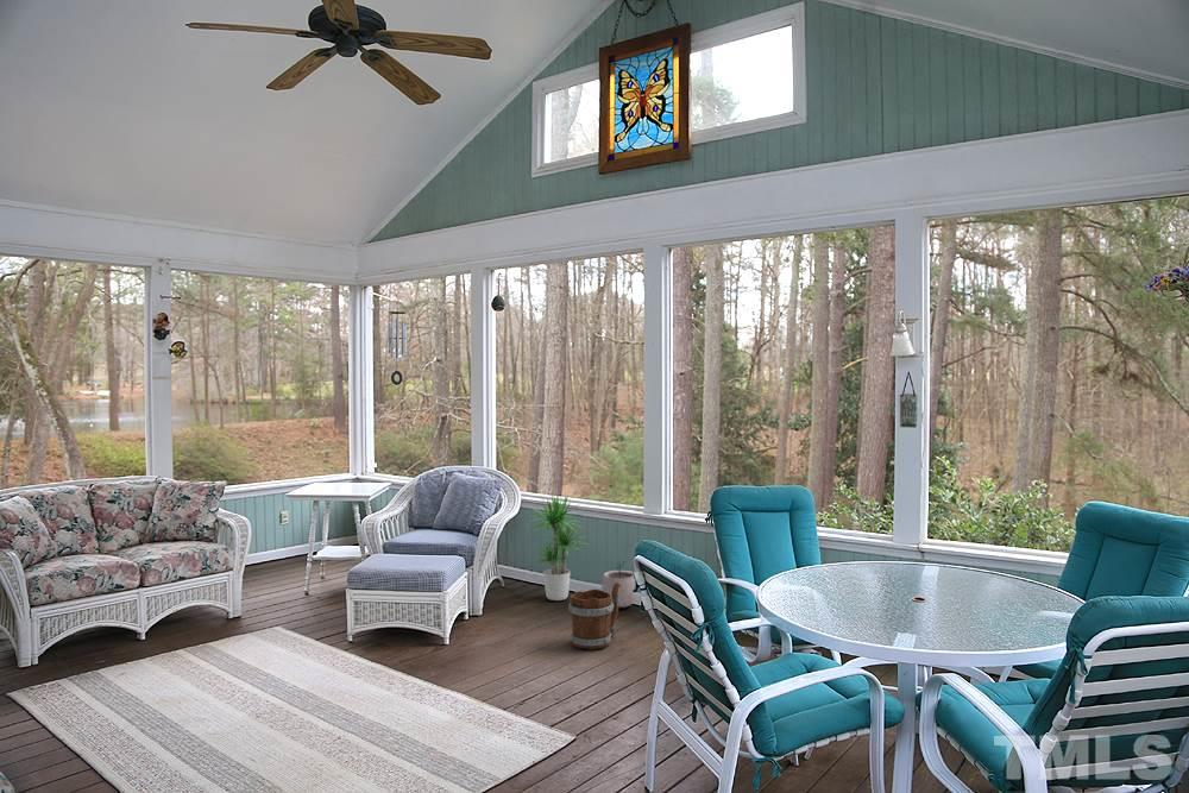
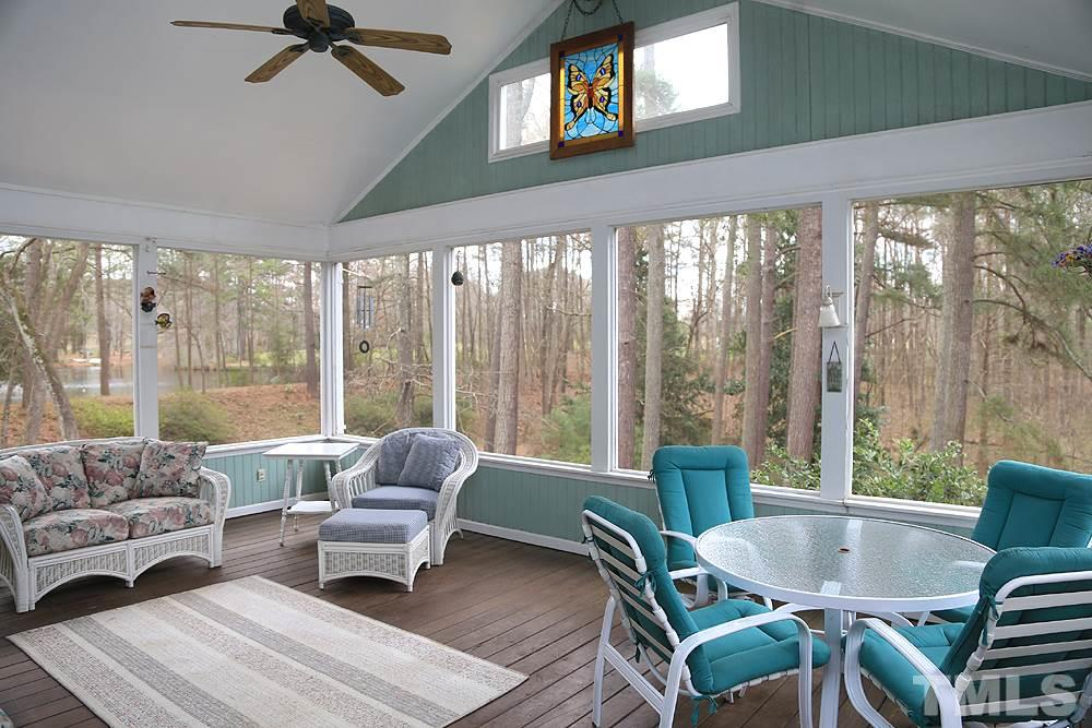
- bucket [567,583,621,652]
- potted plant [524,492,589,602]
- plant pot [600,559,638,609]
